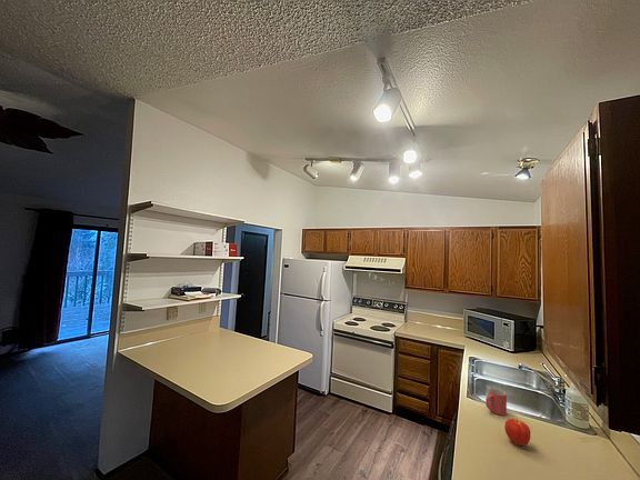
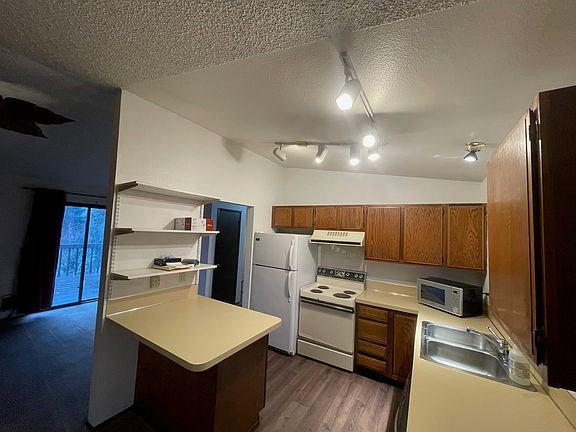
- mug [484,388,508,417]
- apple [503,418,531,447]
